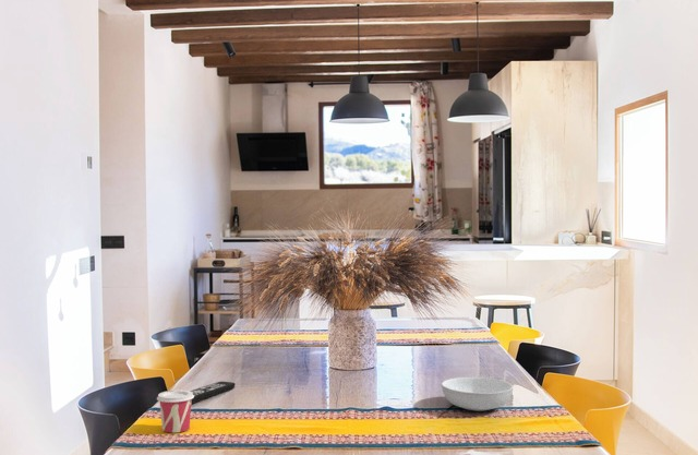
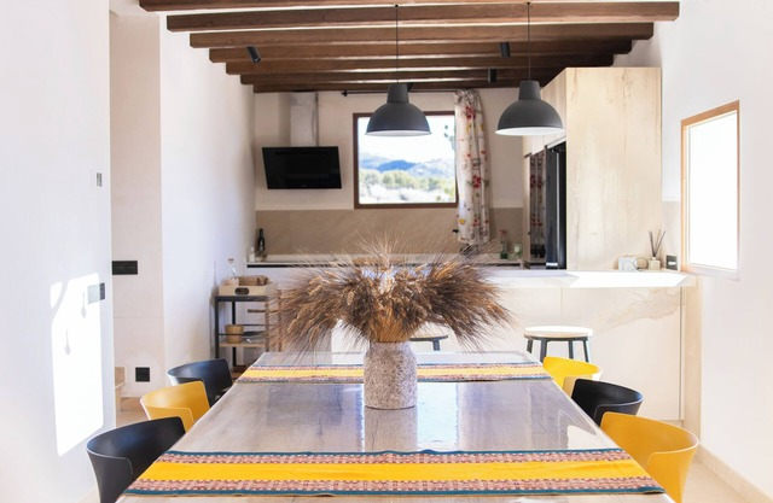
- remote control [190,380,237,404]
- cup [156,388,194,433]
- serving bowl [441,376,514,412]
